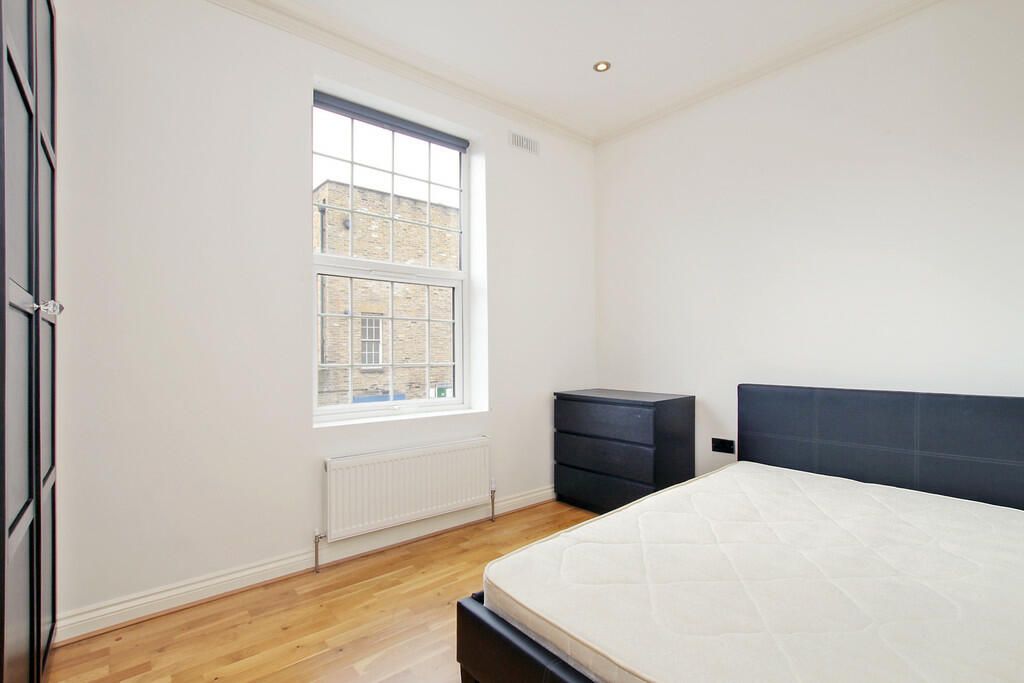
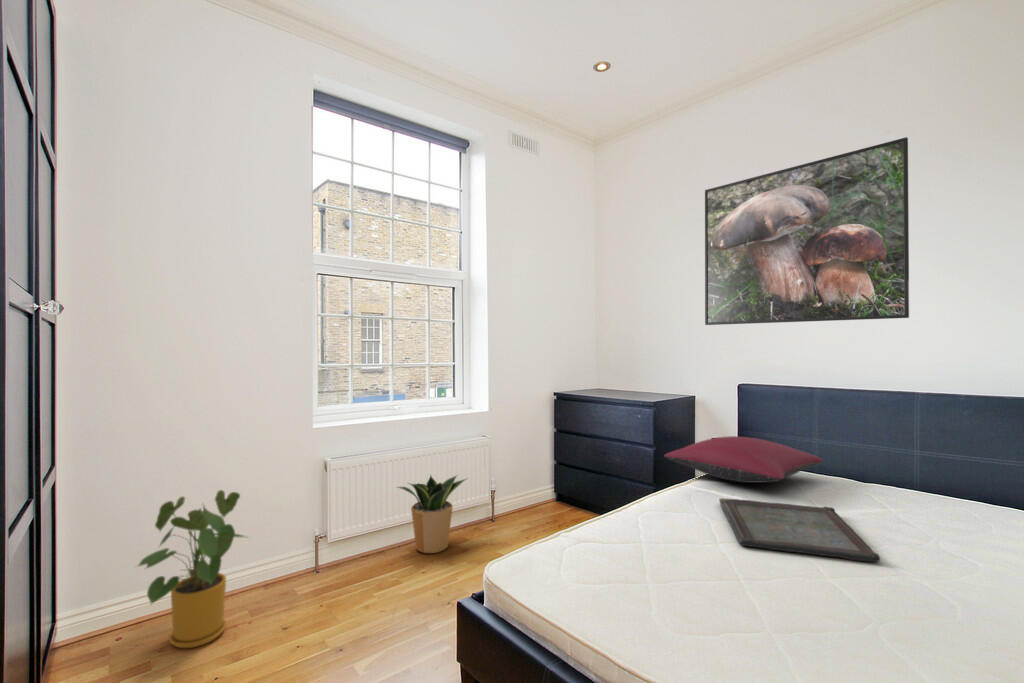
+ pillow [663,435,825,484]
+ potted plant [396,473,469,554]
+ house plant [135,489,253,649]
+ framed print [704,136,910,326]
+ serving tray [718,498,881,563]
